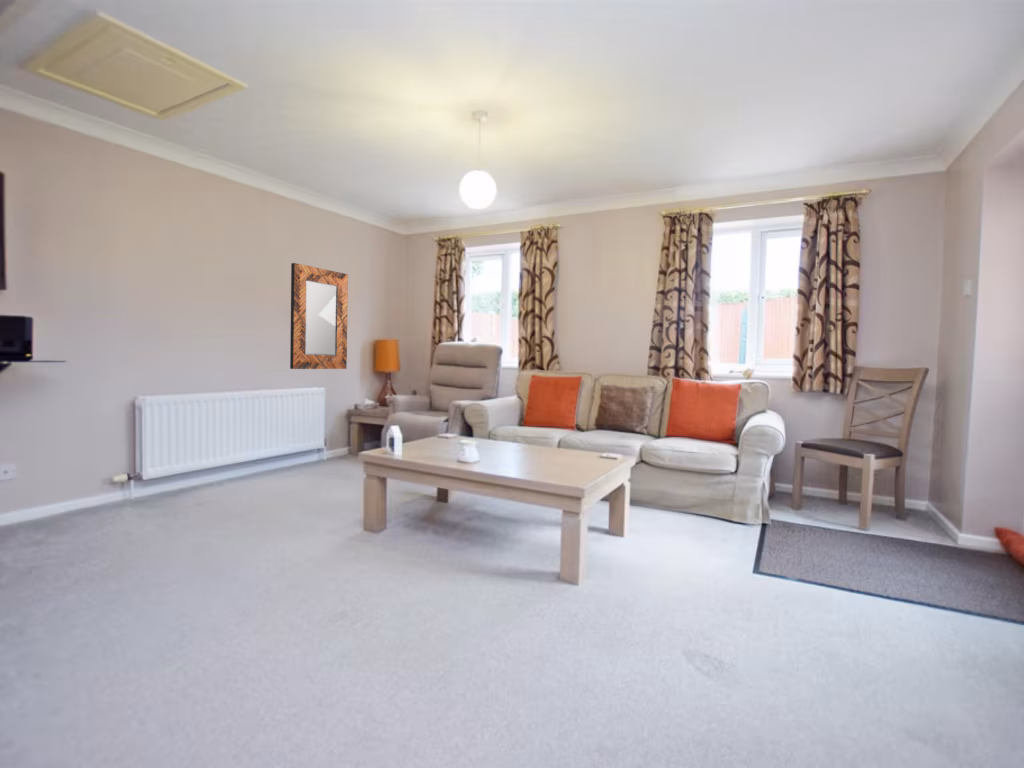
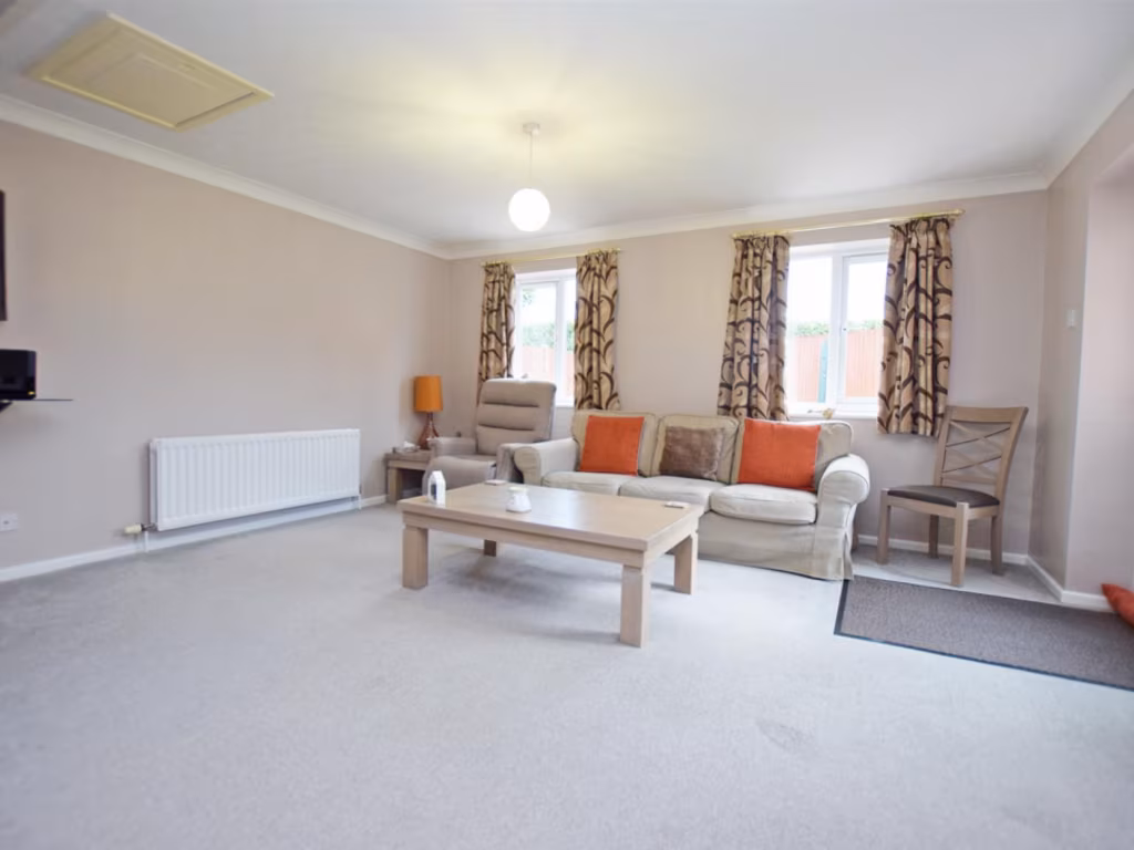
- home mirror [289,262,349,370]
